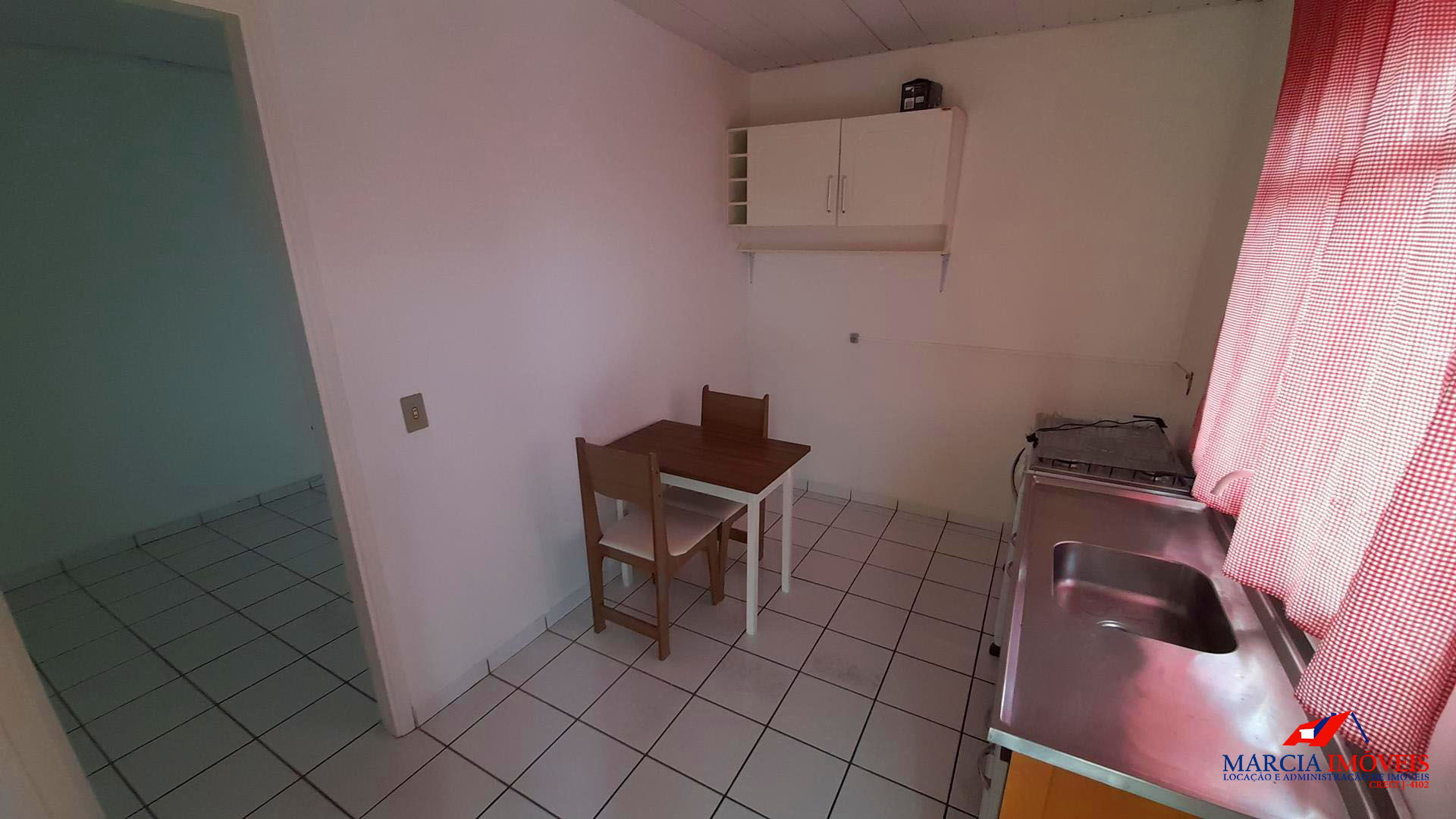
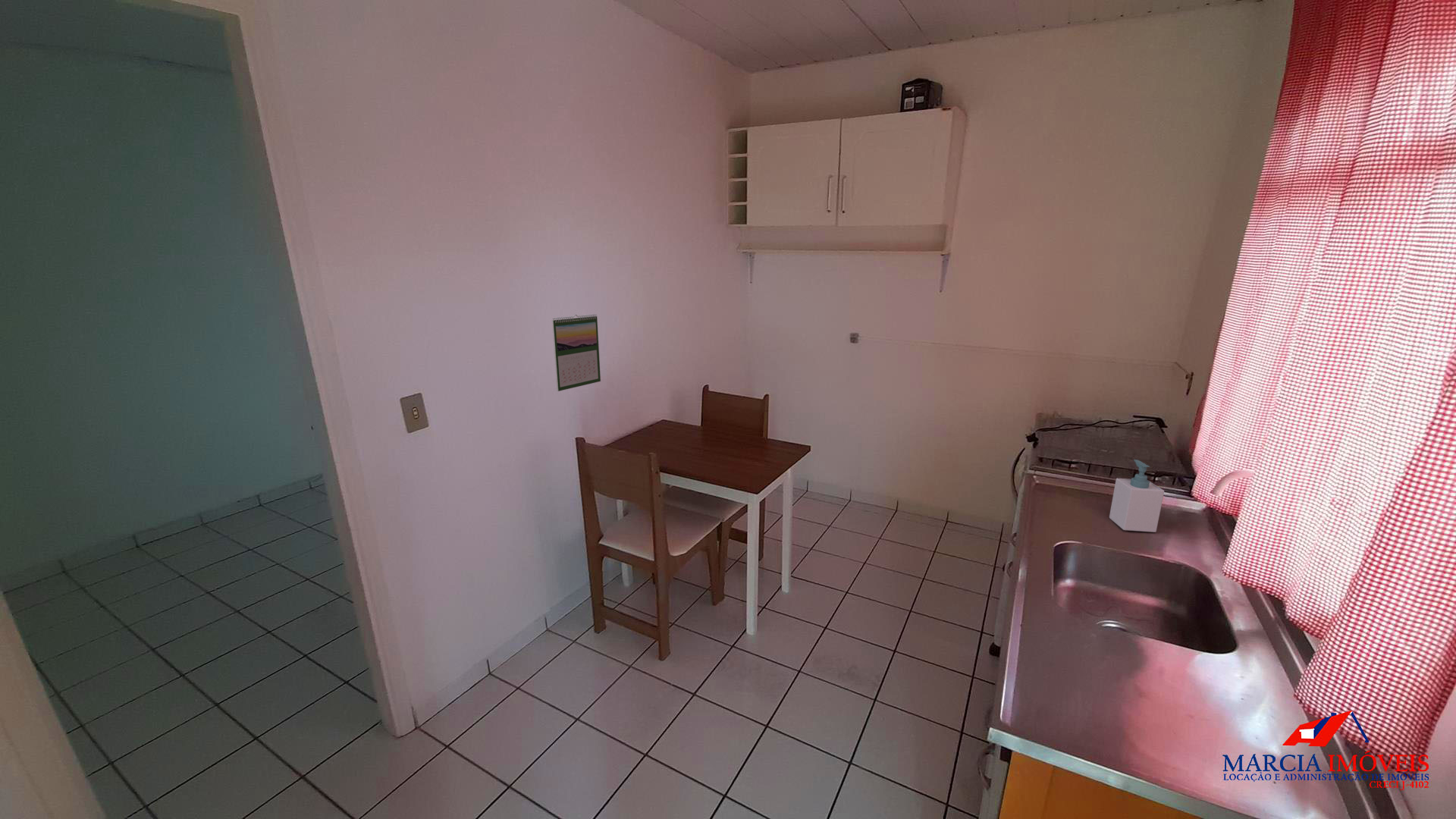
+ soap bottle [1109,459,1165,533]
+ calendar [551,313,601,392]
